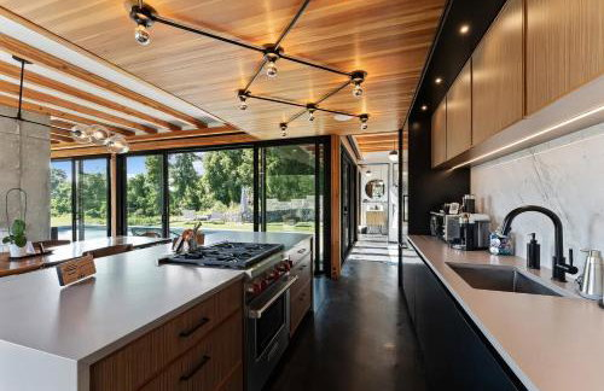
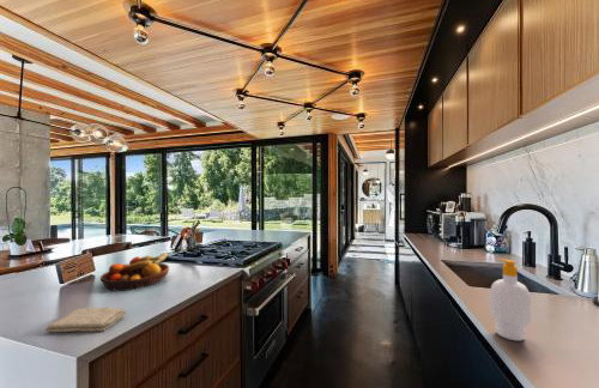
+ fruit bowl [99,251,170,292]
+ washcloth [46,305,127,333]
+ soap bottle [489,257,532,342]
